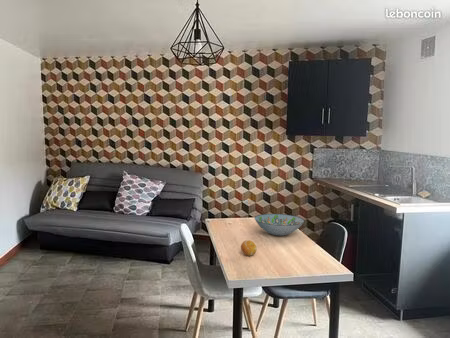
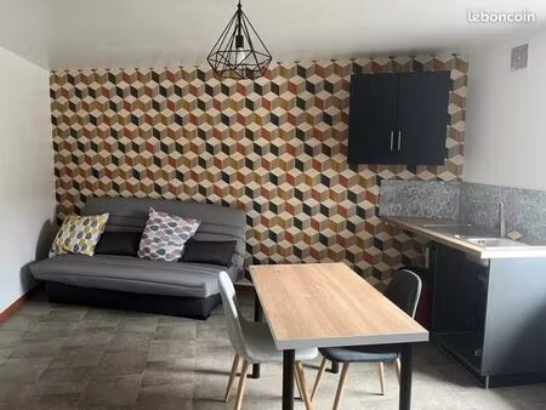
- decorative bowl [253,213,305,237]
- fruit [240,239,258,257]
